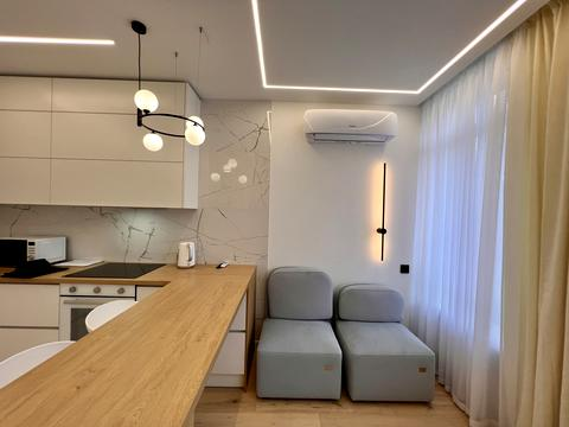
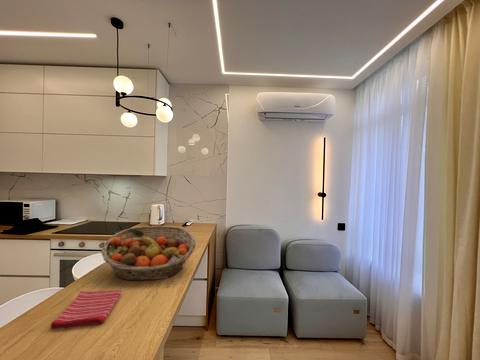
+ fruit basket [100,225,197,282]
+ dish towel [50,289,122,329]
